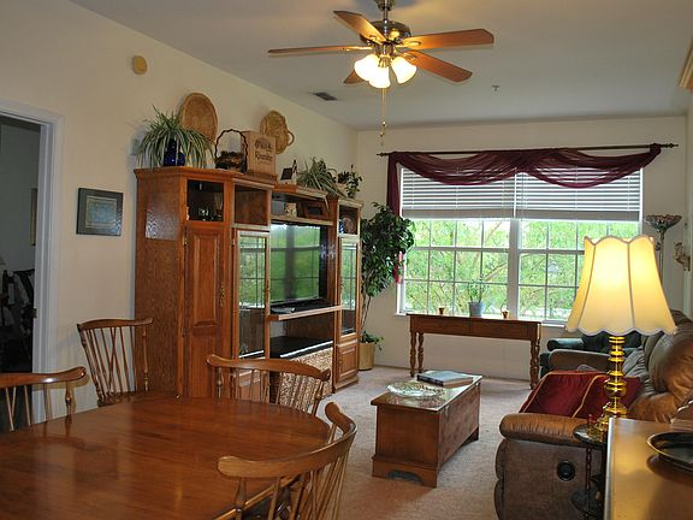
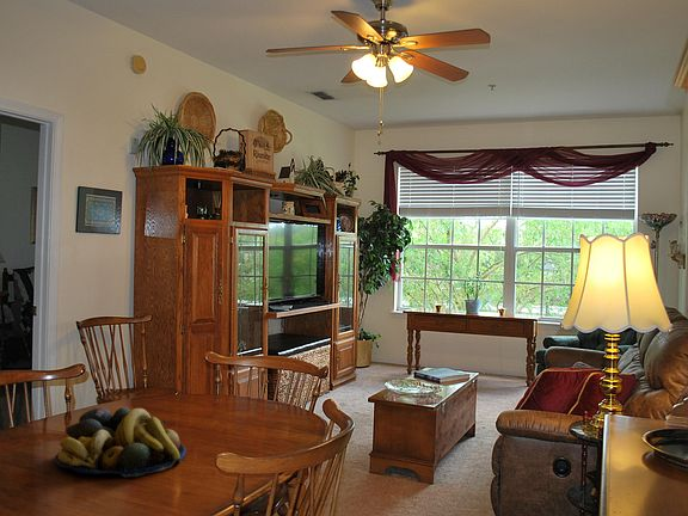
+ fruit bowl [54,406,188,479]
